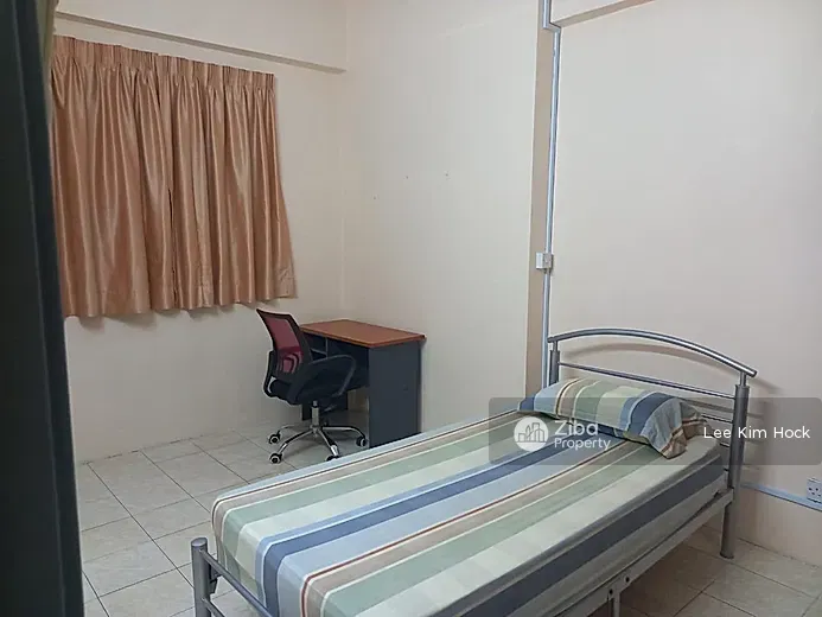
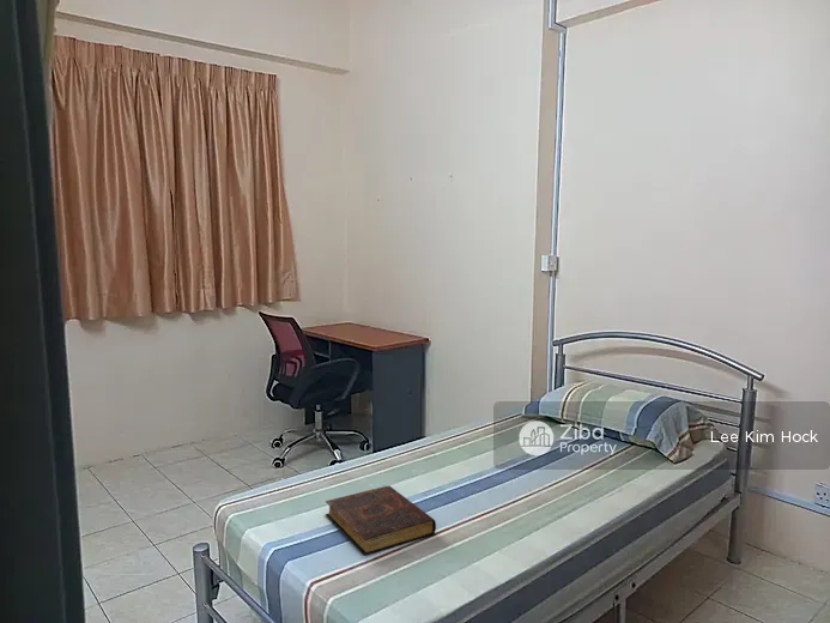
+ book [325,484,437,556]
